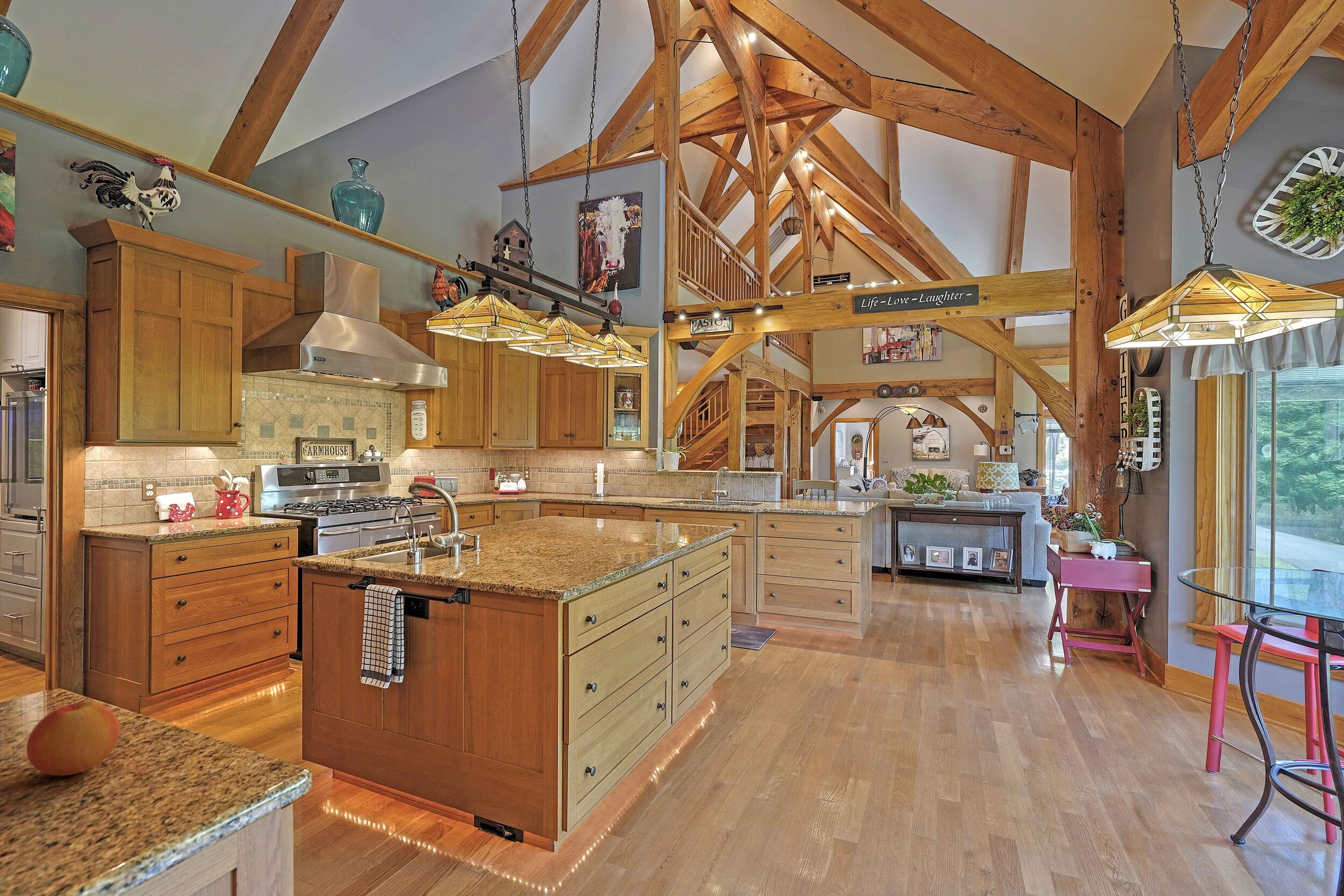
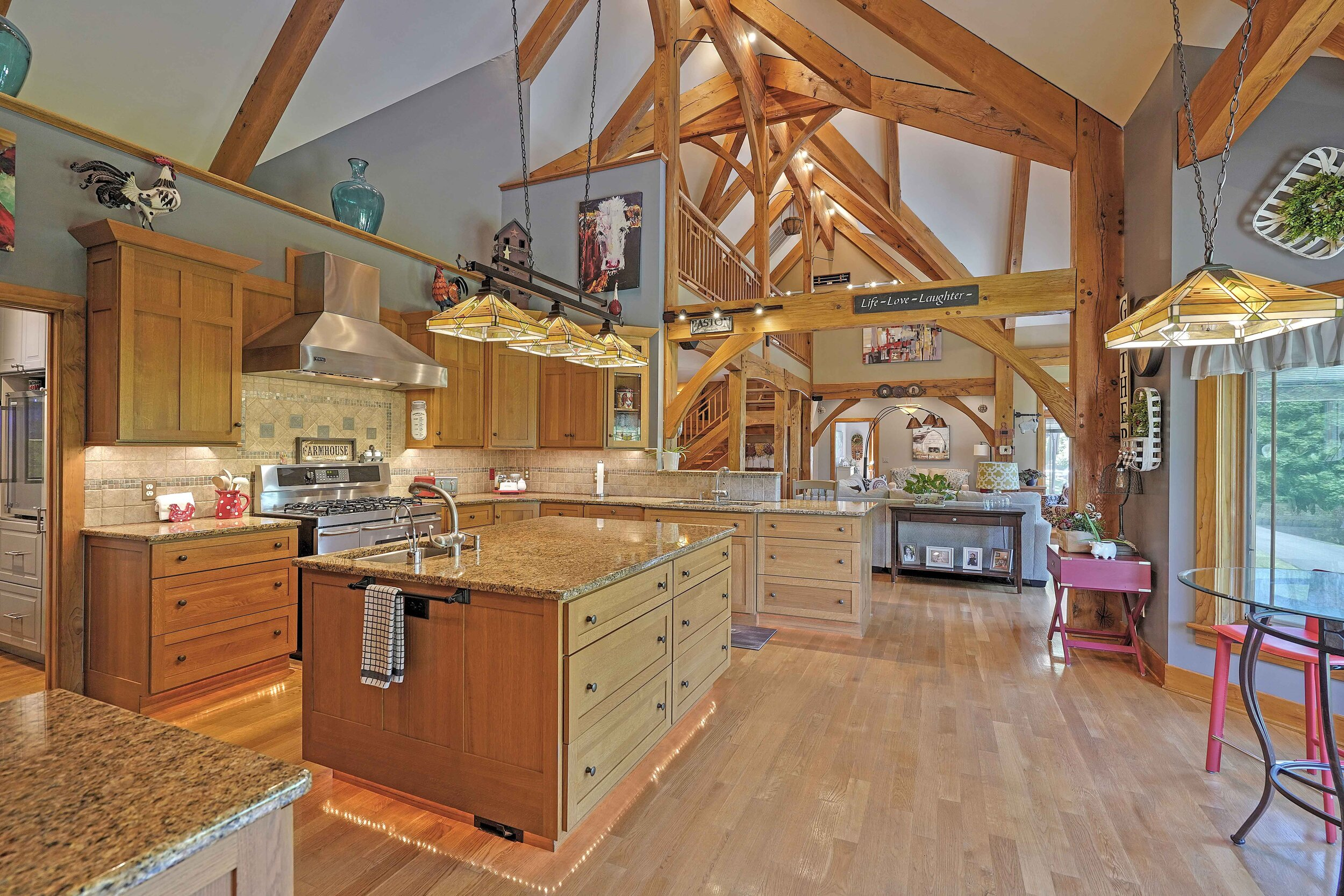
- apple [26,698,121,776]
